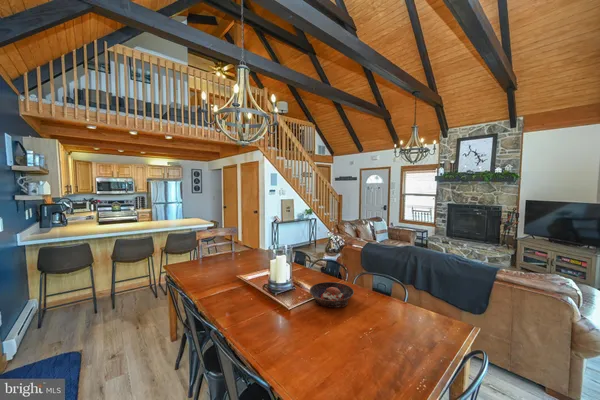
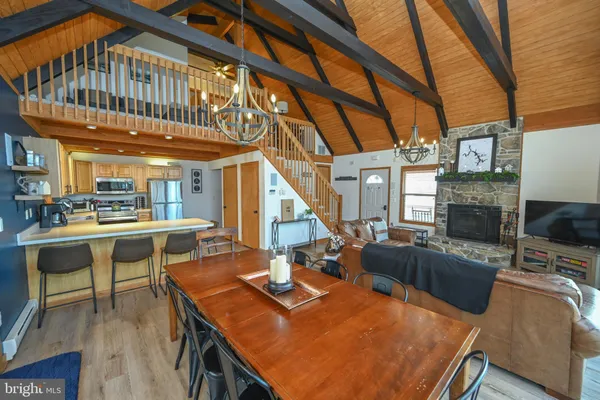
- bowl [309,281,355,309]
